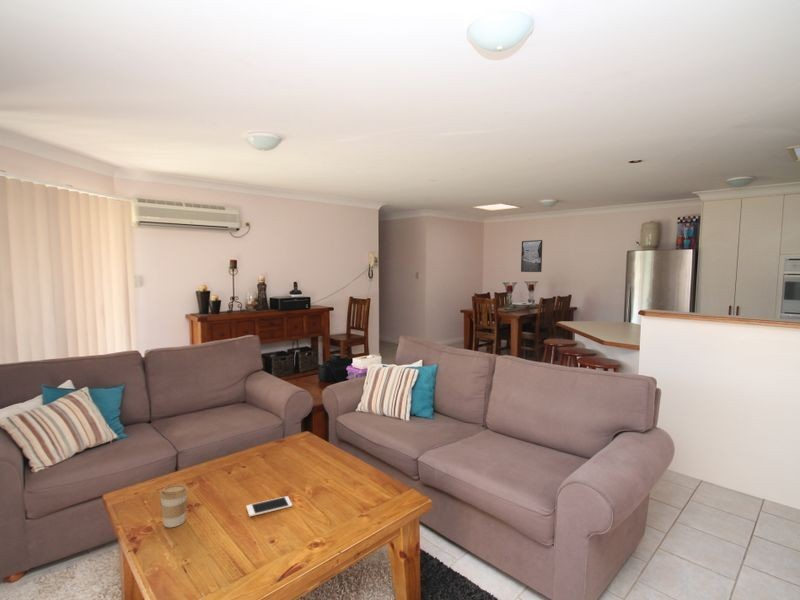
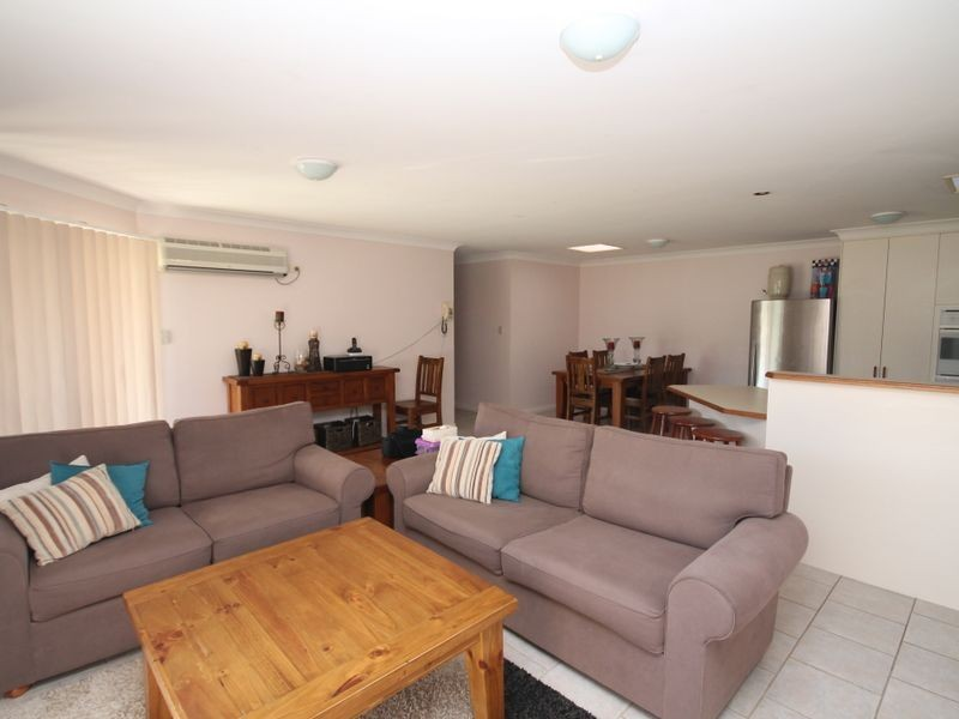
- coffee cup [158,484,189,528]
- cell phone [245,495,293,518]
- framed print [520,239,543,273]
